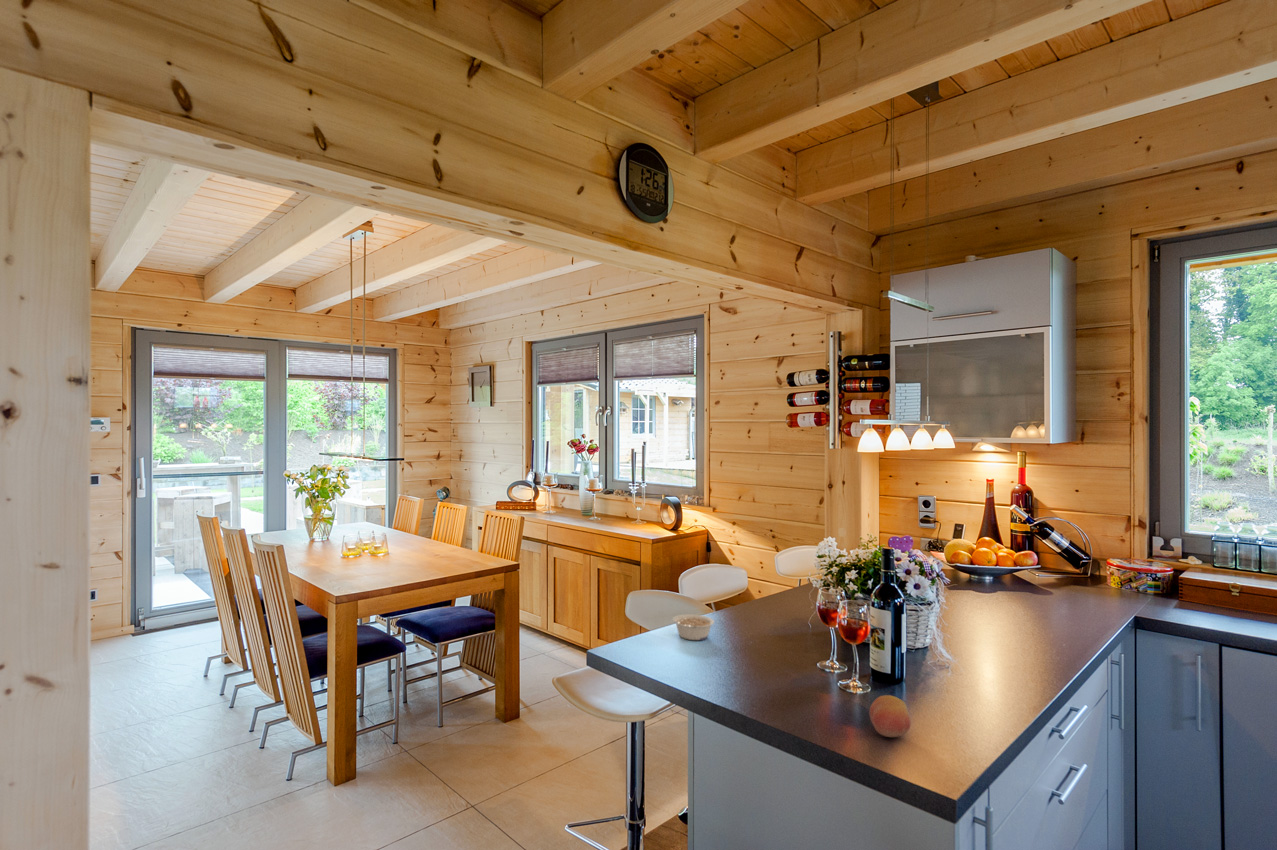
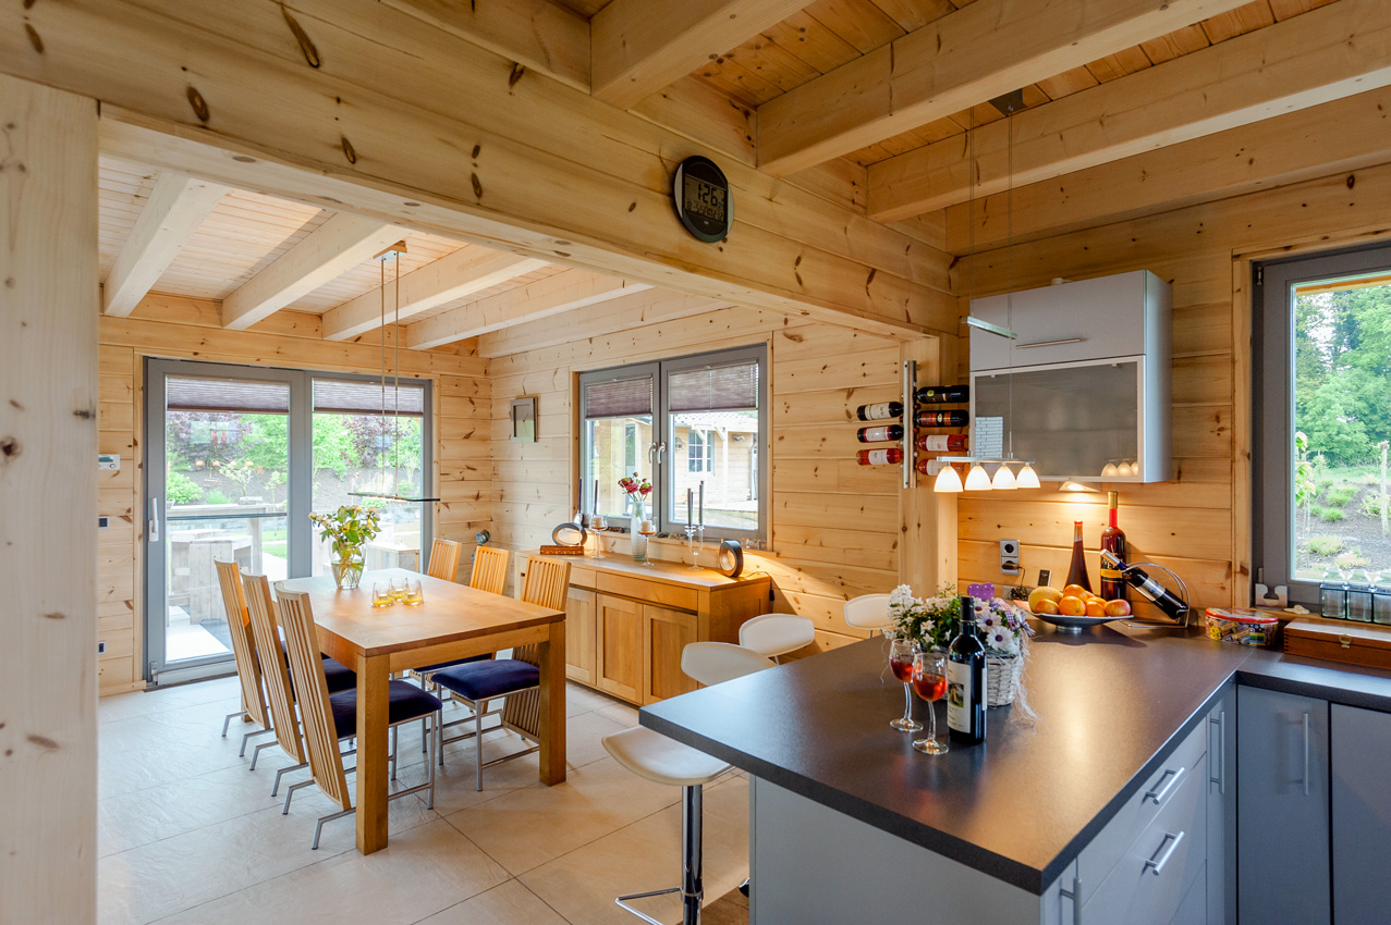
- legume [672,613,715,641]
- fruit [869,694,912,738]
